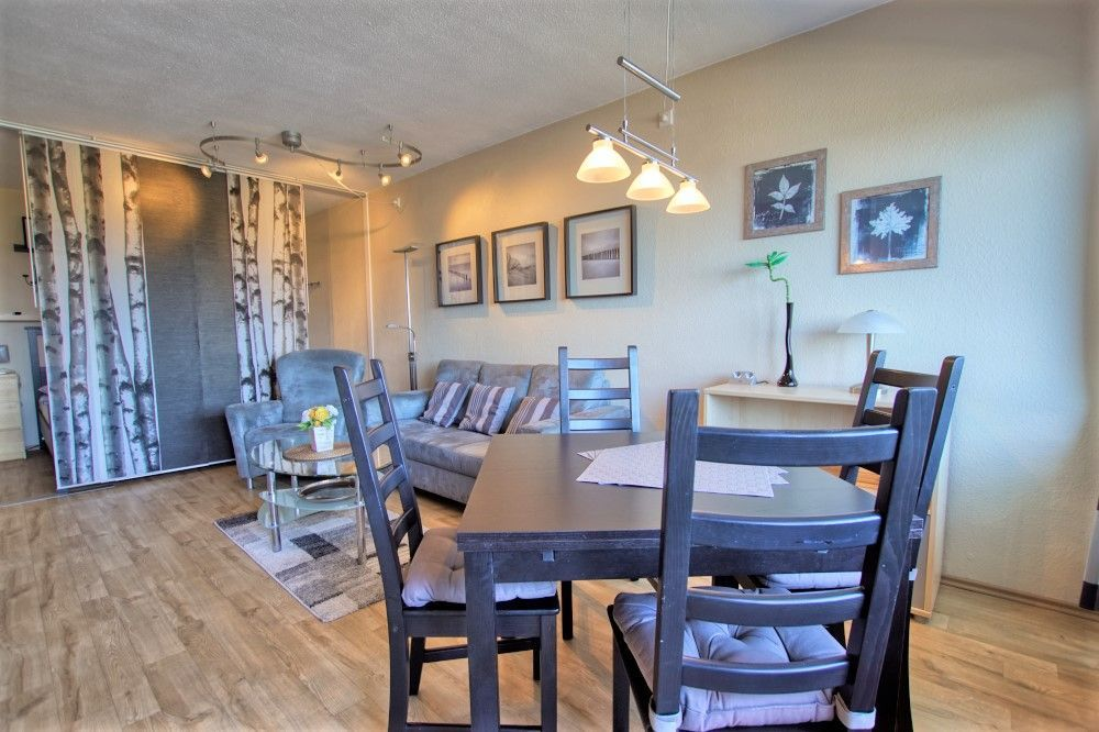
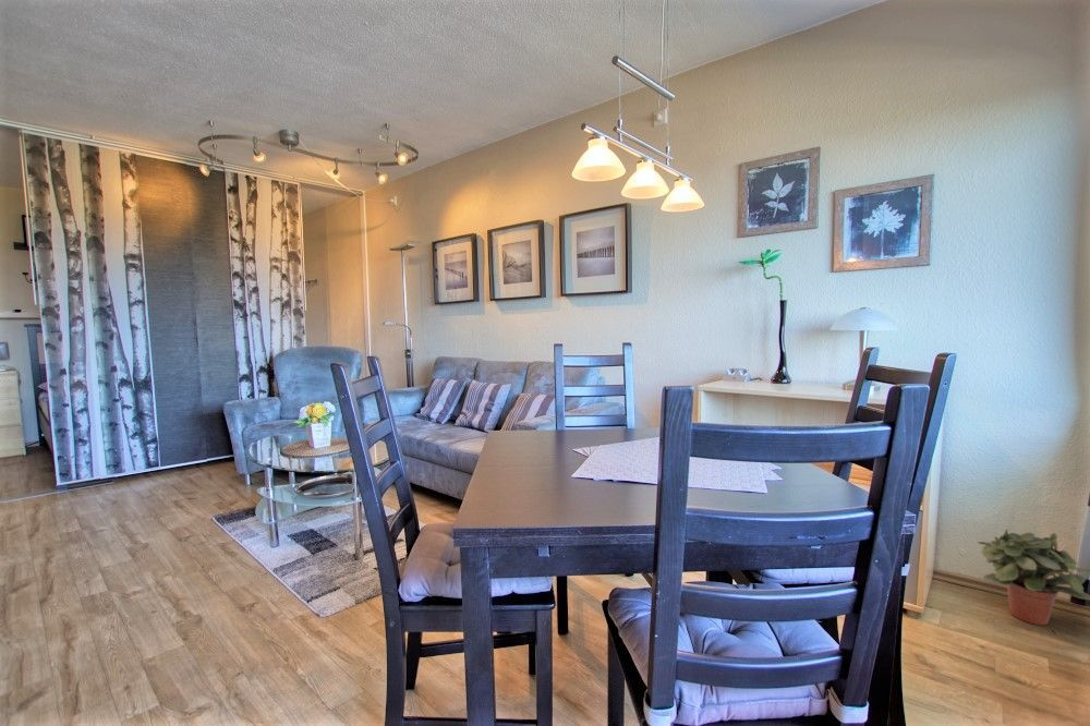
+ potted plant [977,528,1090,626]
